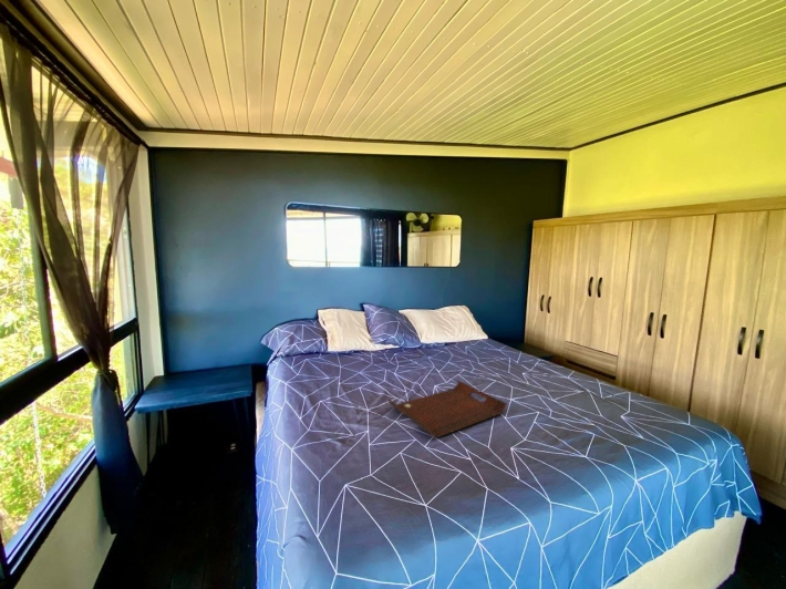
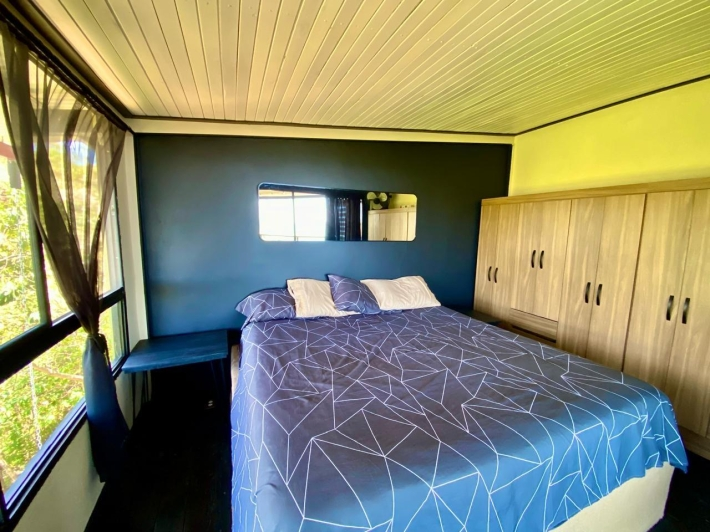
- serving tray [387,380,508,438]
